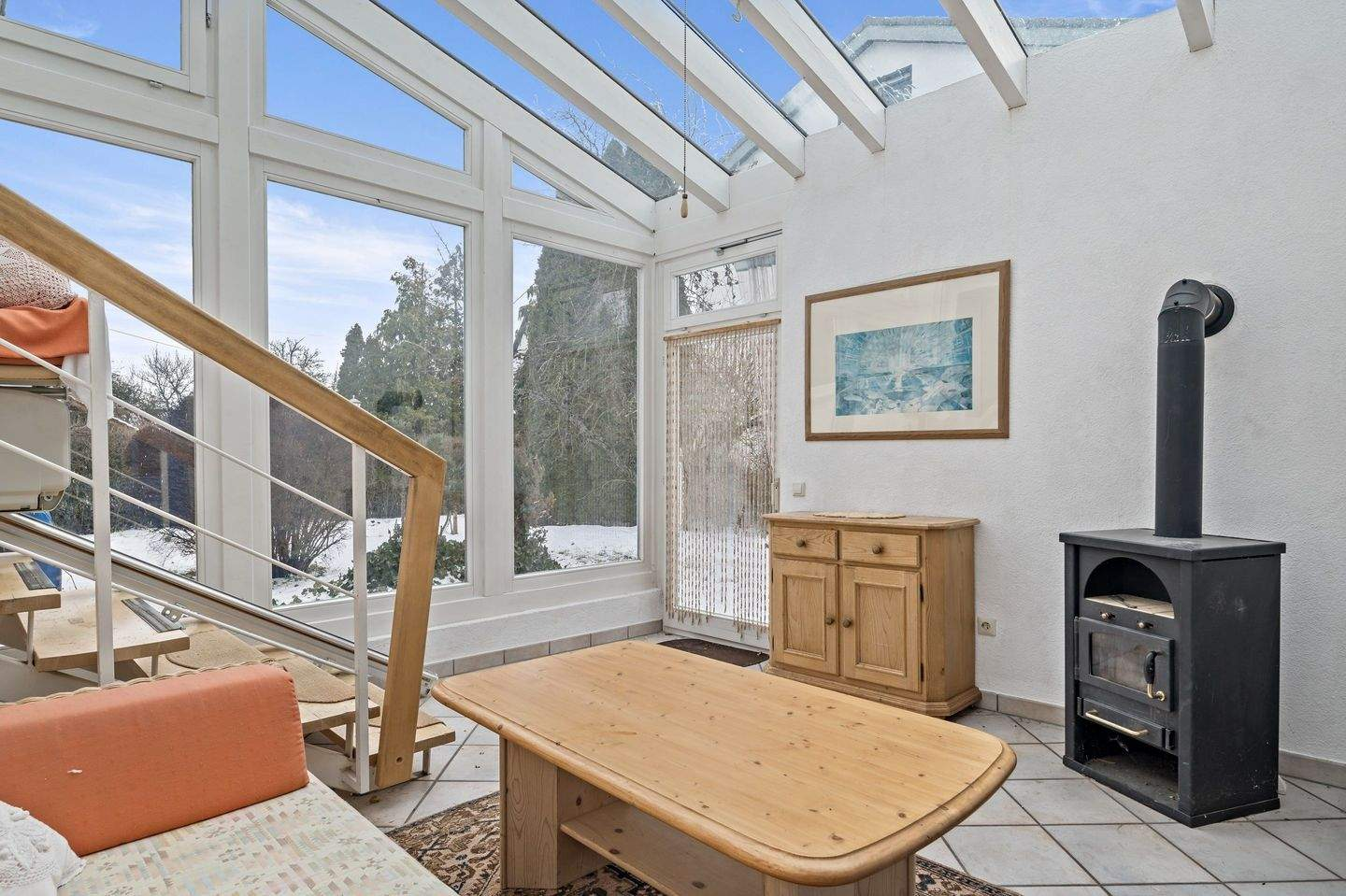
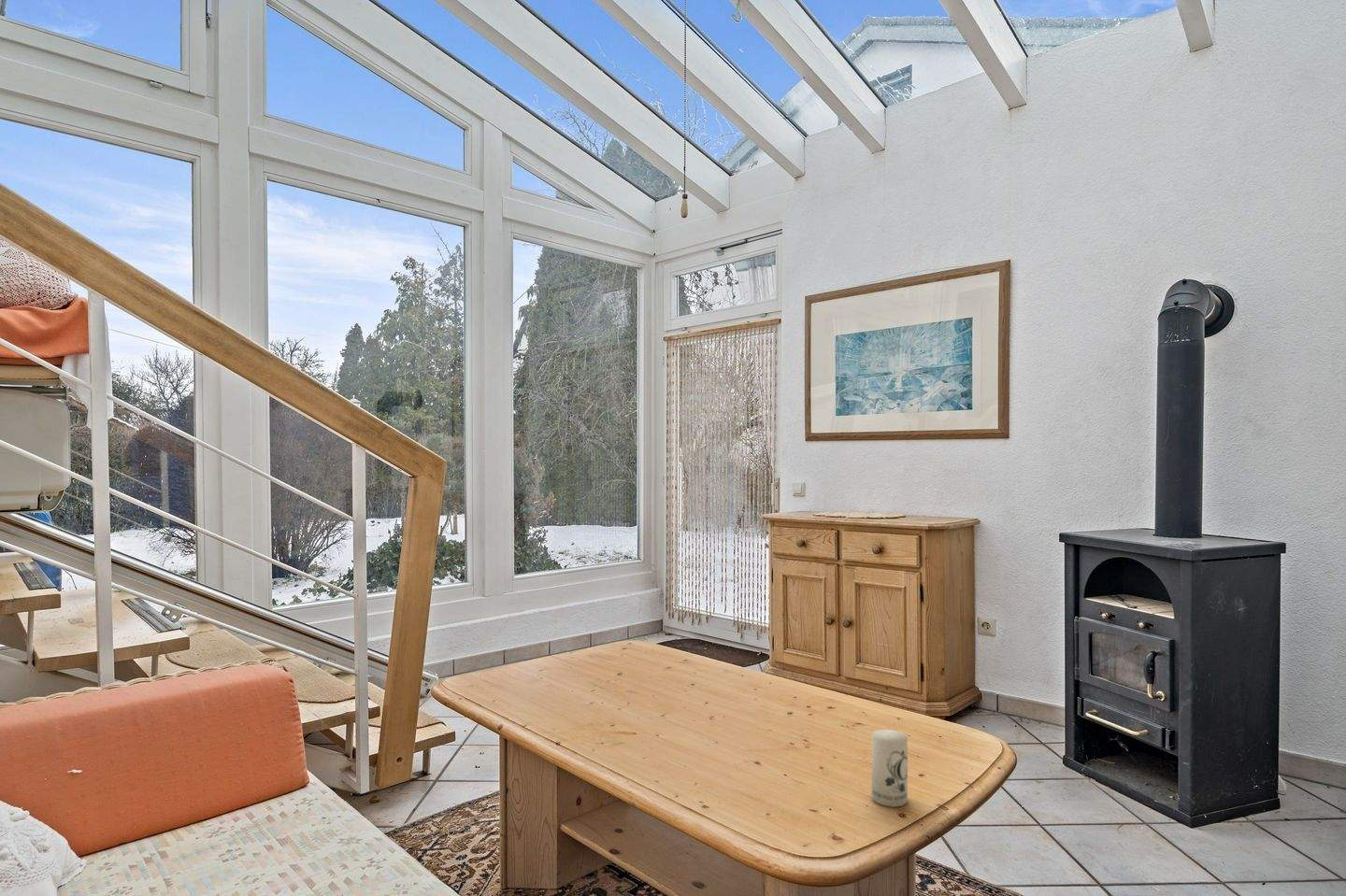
+ candle [871,729,909,808]
